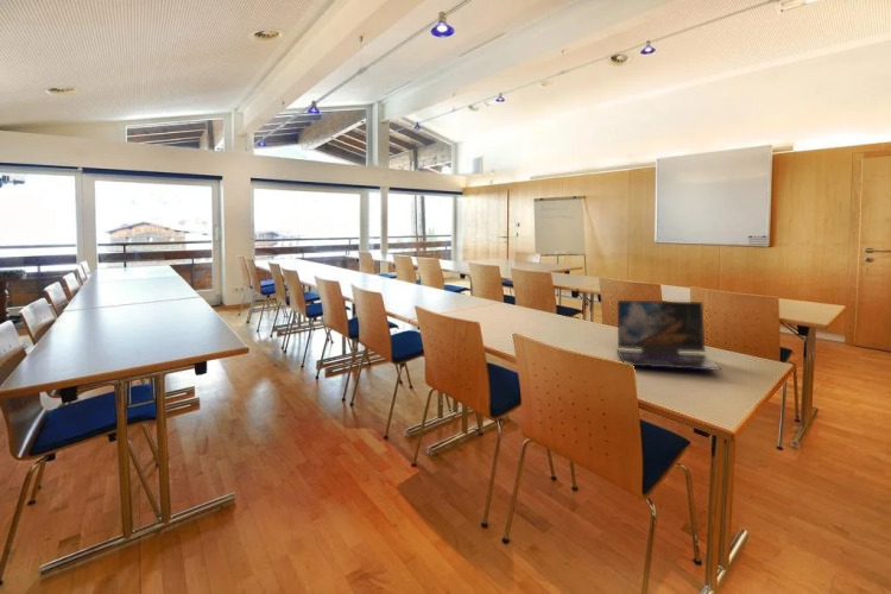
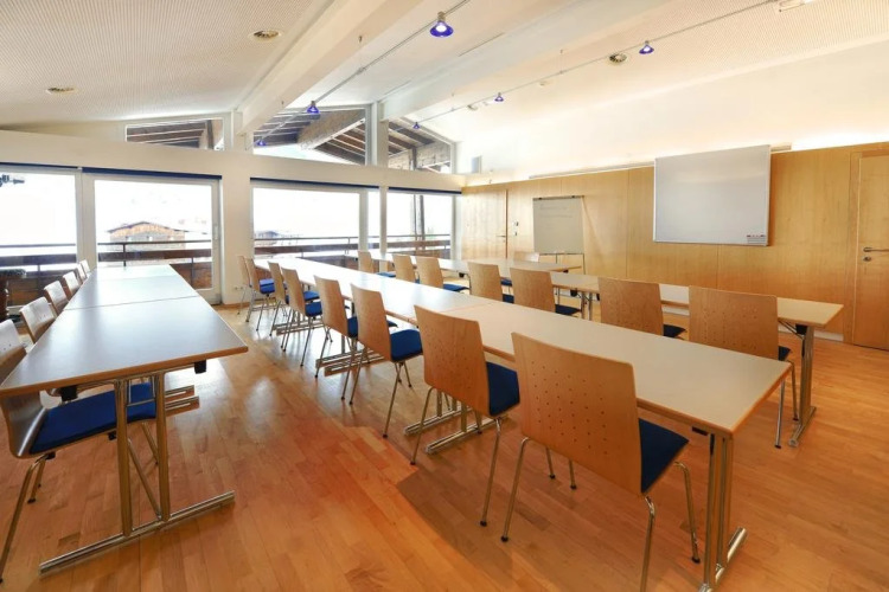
- laptop [617,299,723,372]
